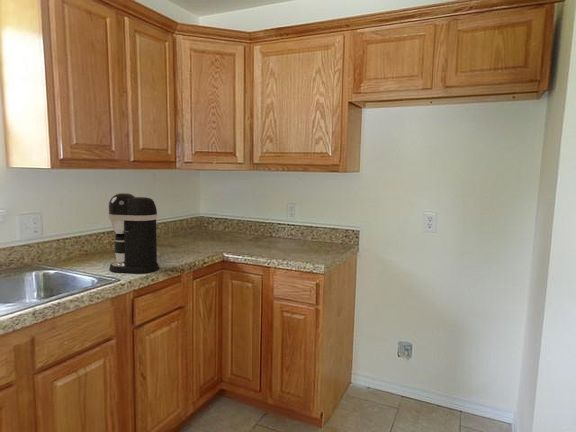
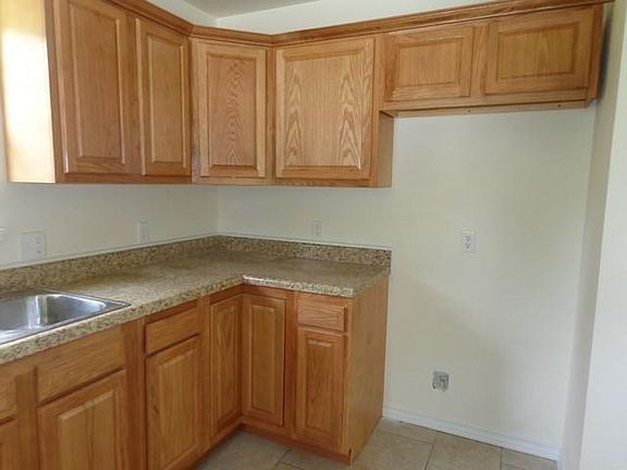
- coffee maker [107,192,160,274]
